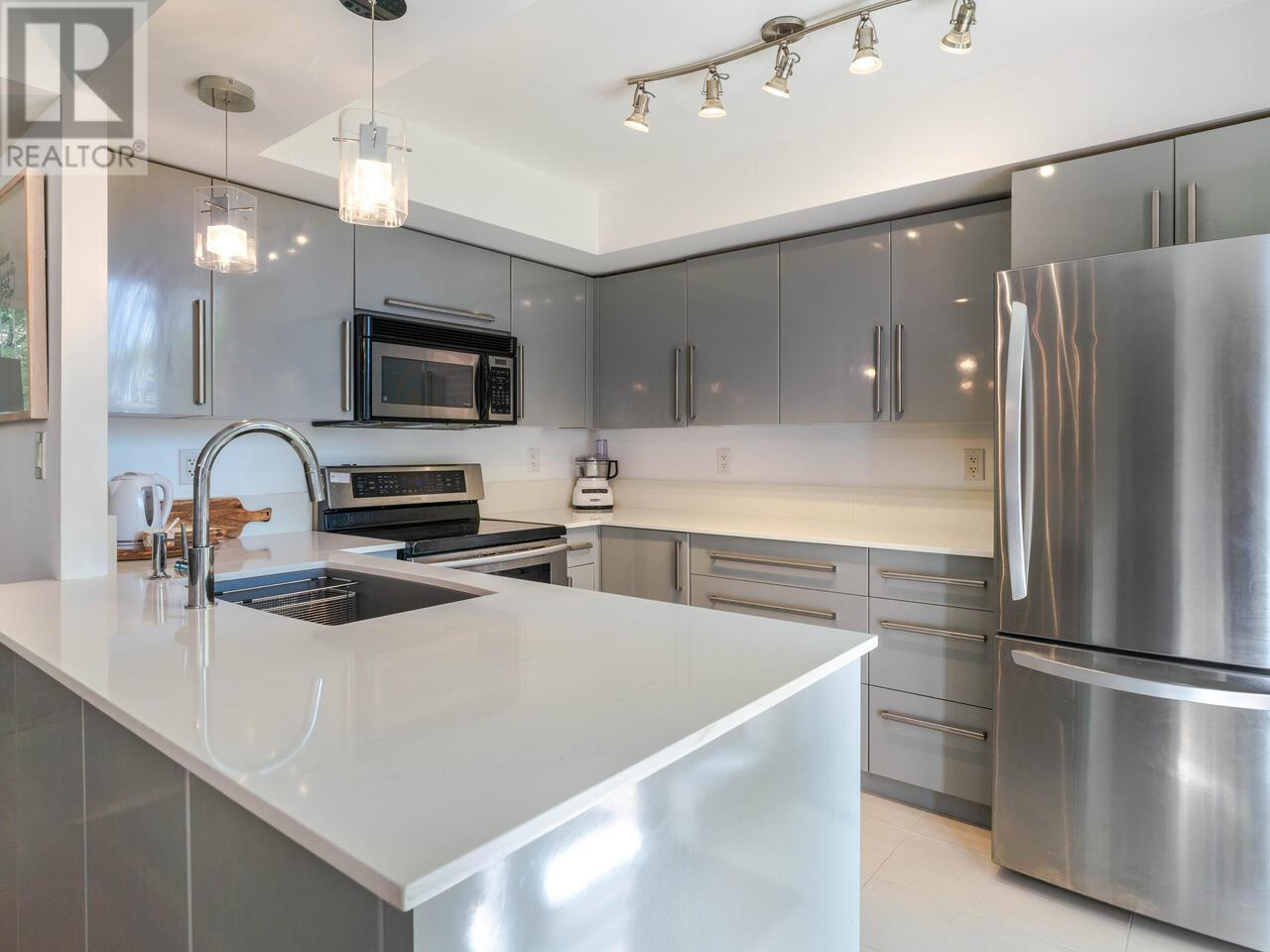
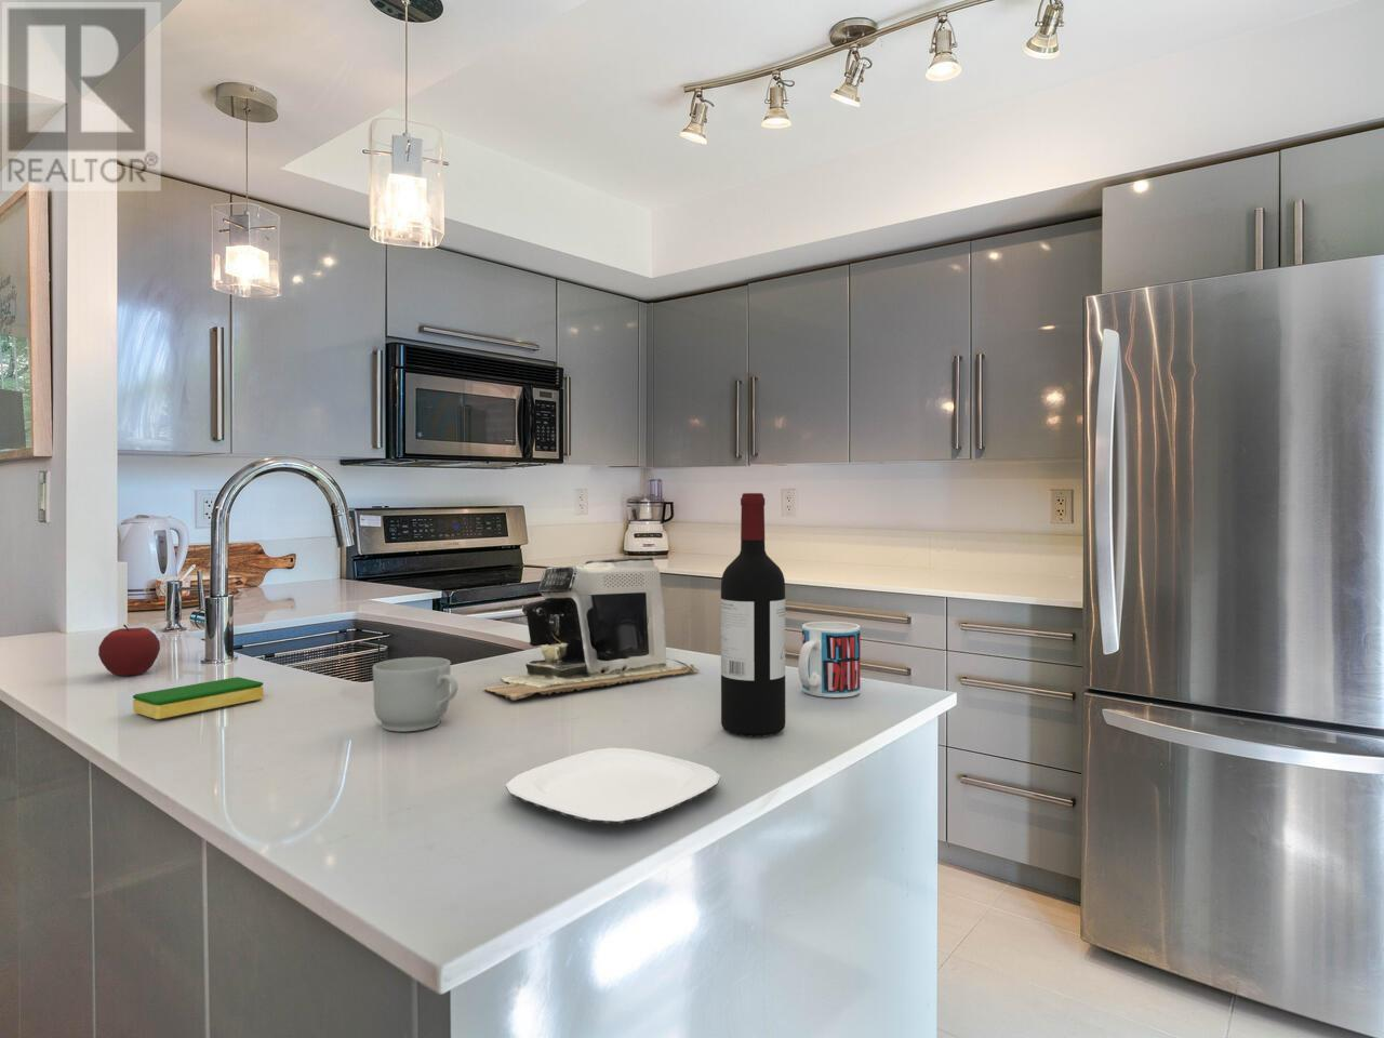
+ coffee maker [484,556,701,702]
+ mug [372,656,460,732]
+ plate [505,747,721,825]
+ mug [797,620,862,699]
+ wine bottle [720,492,786,737]
+ apple [97,623,161,677]
+ dish sponge [132,676,264,720]
